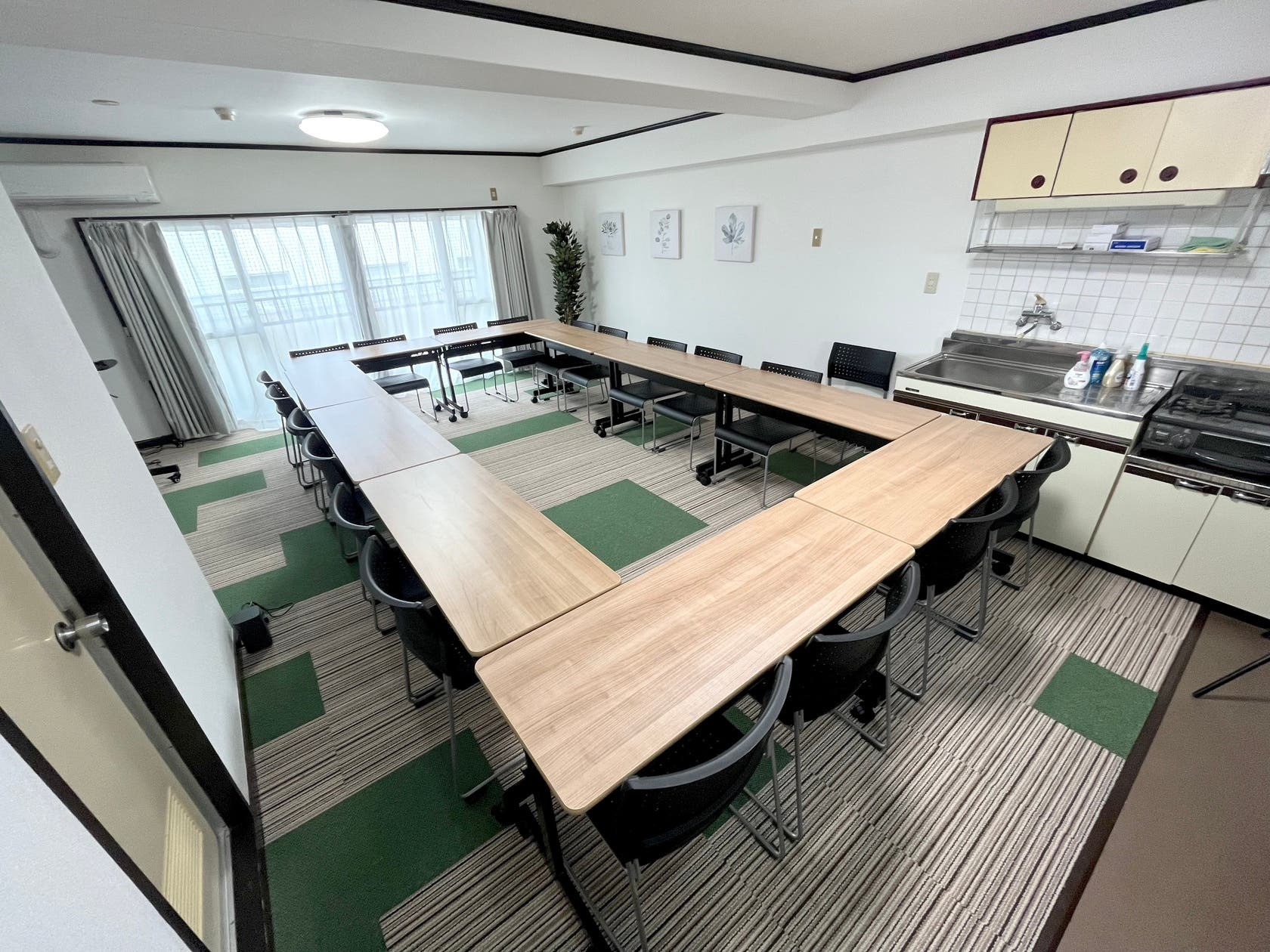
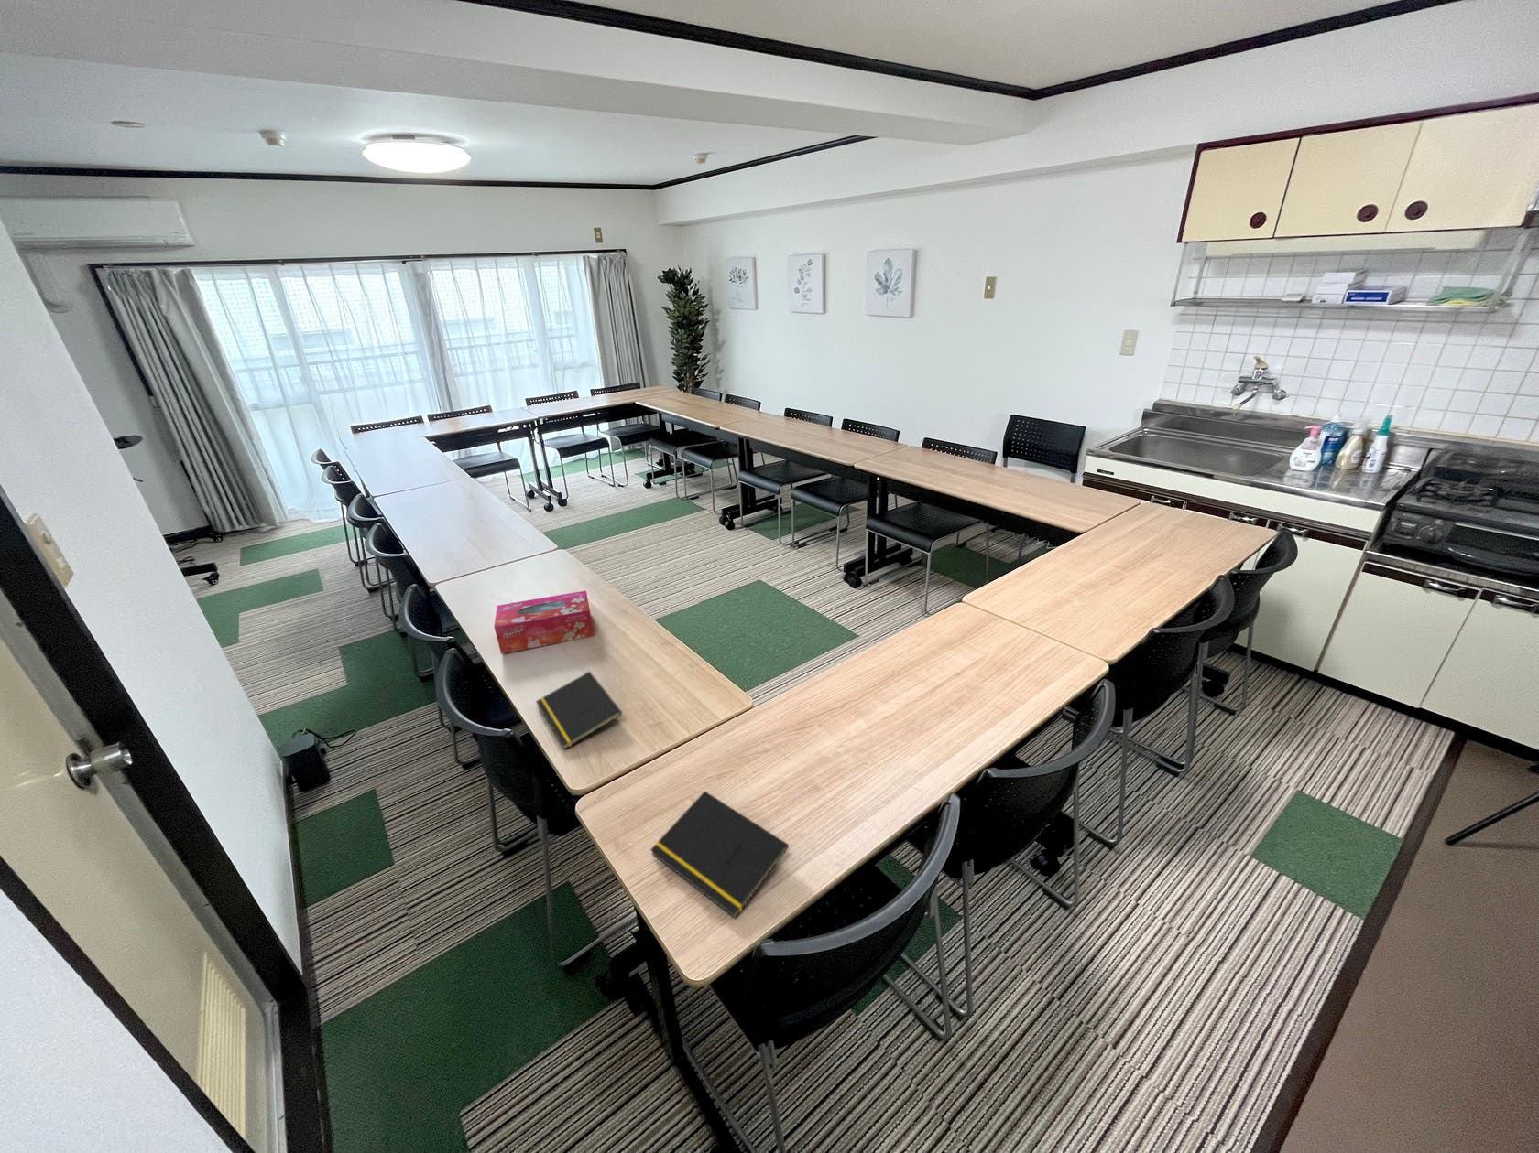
+ tissue box [493,590,595,654]
+ notepad [650,790,790,919]
+ notepad [534,671,623,751]
